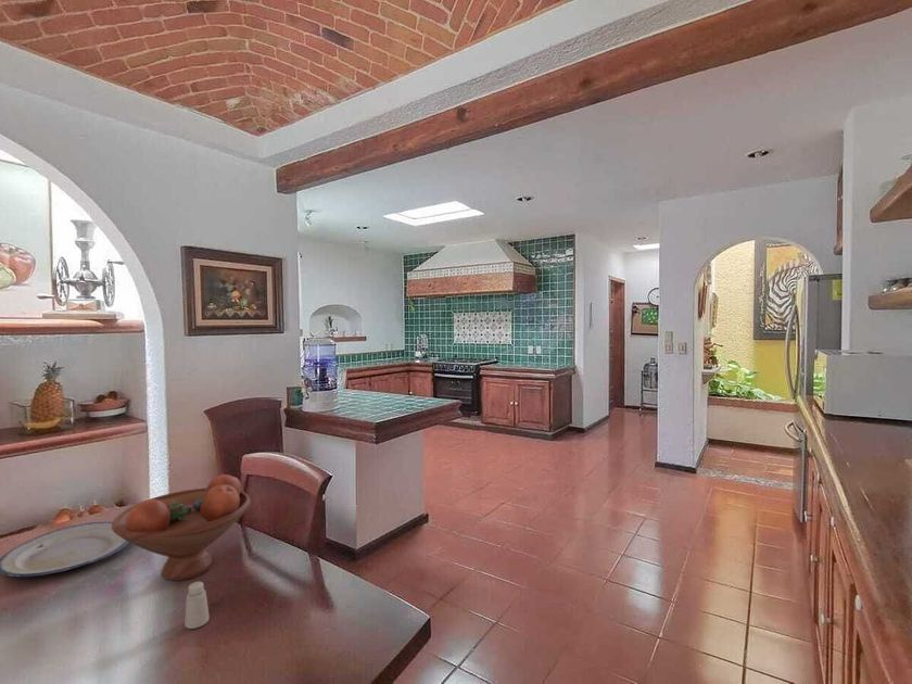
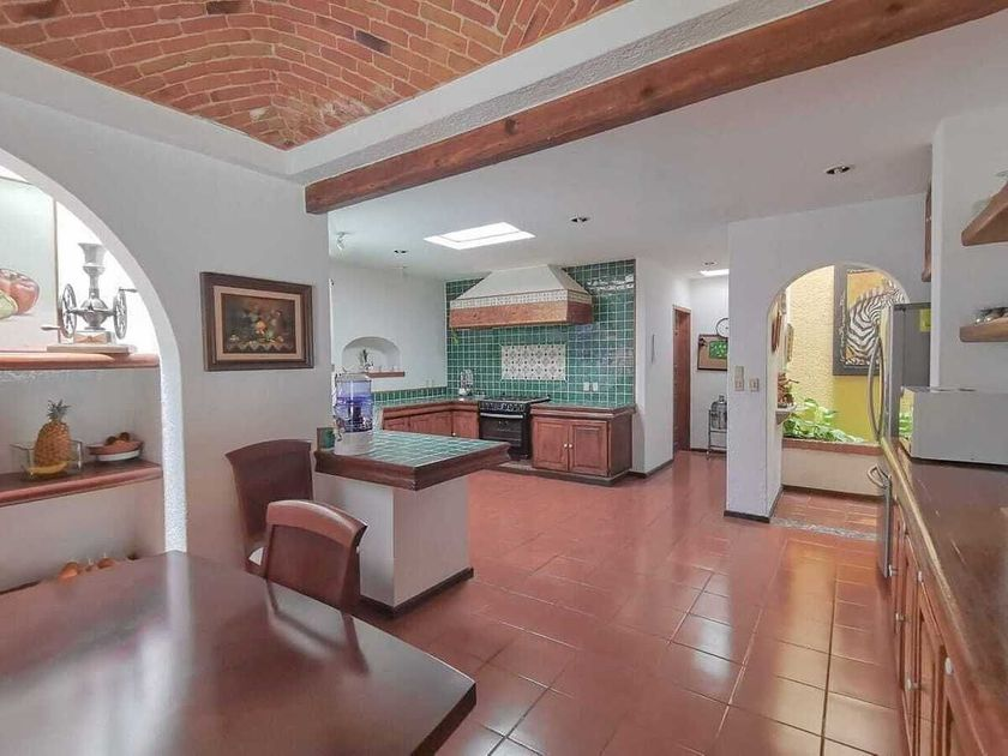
- saltshaker [183,581,210,630]
- fruit bowl [112,473,252,582]
- plate [0,521,130,578]
